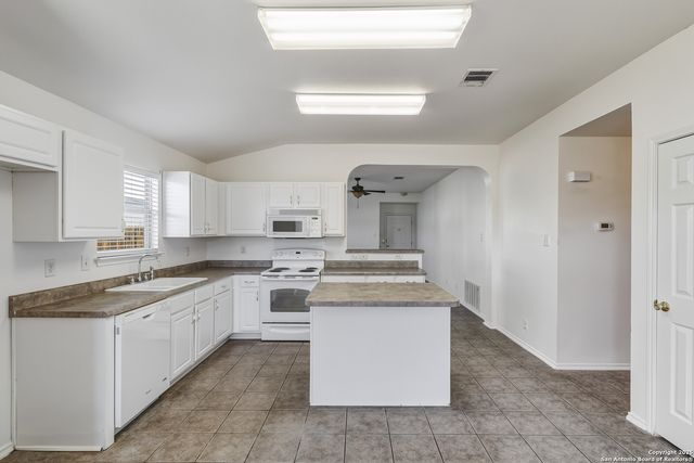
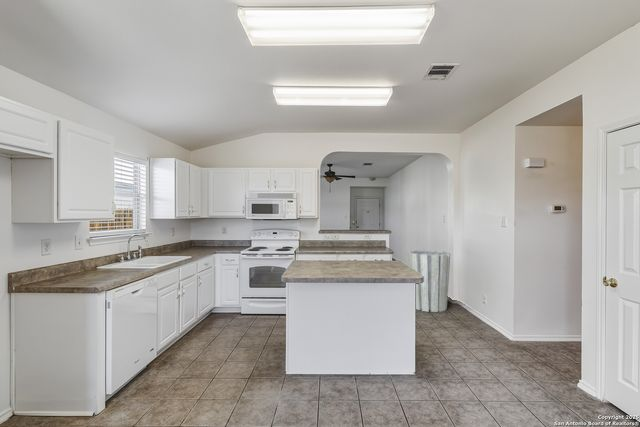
+ trash can [407,249,451,313]
